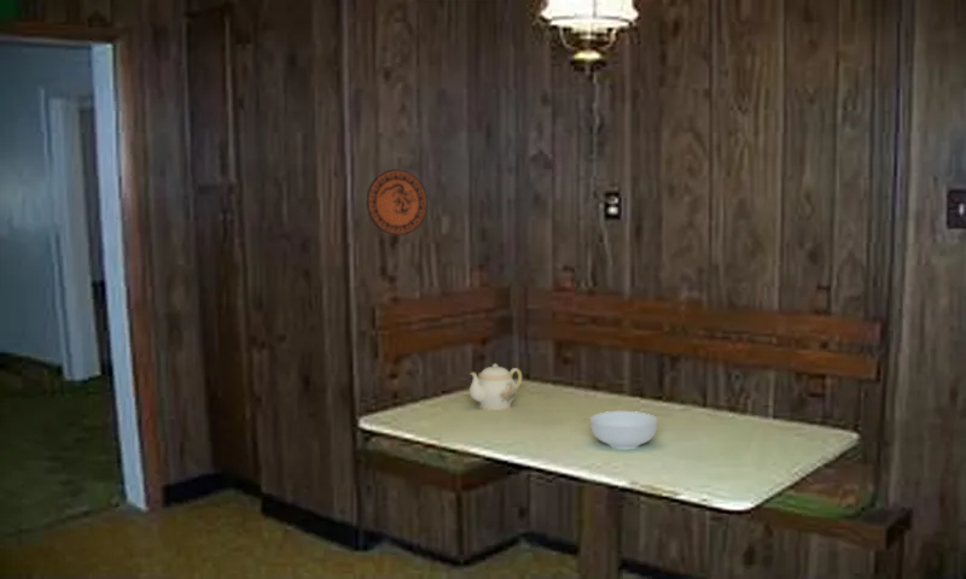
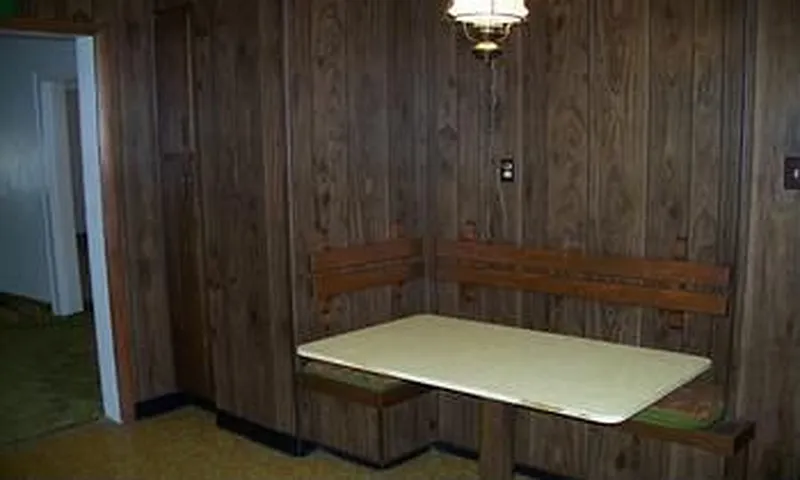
- teapot [469,363,523,411]
- cereal bowl [589,410,658,450]
- decorative plate [365,168,429,238]
